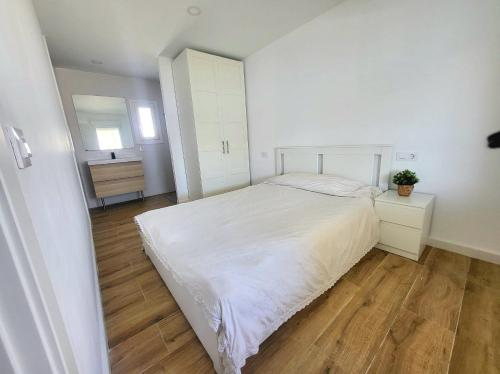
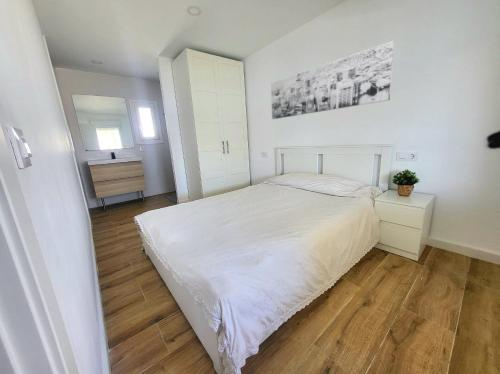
+ wall art [270,40,395,120]
